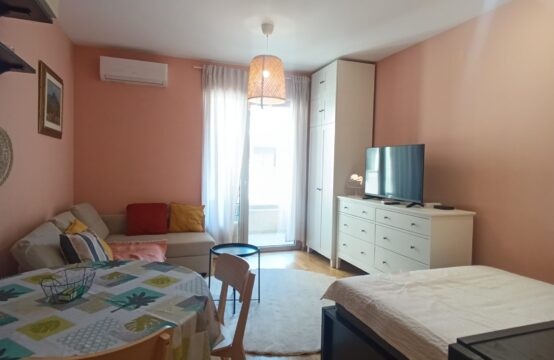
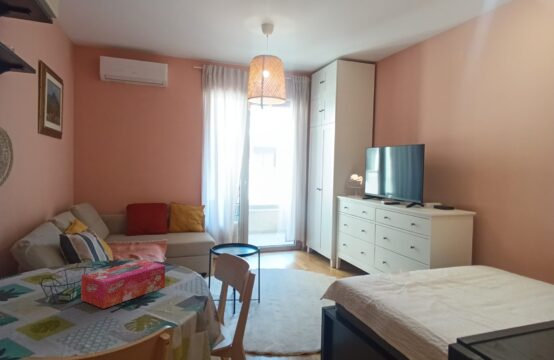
+ tissue box [80,259,166,310]
